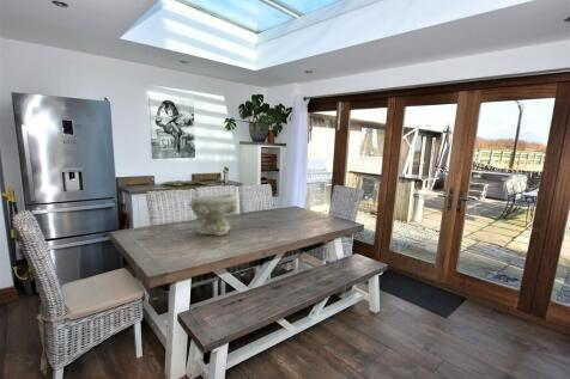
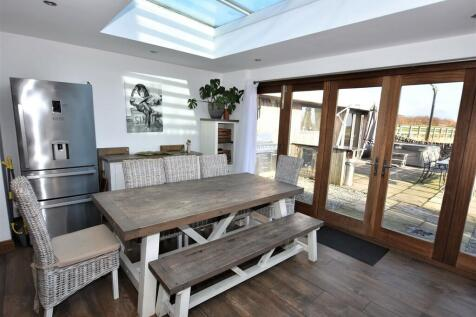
- decorative bowl [187,192,238,237]
